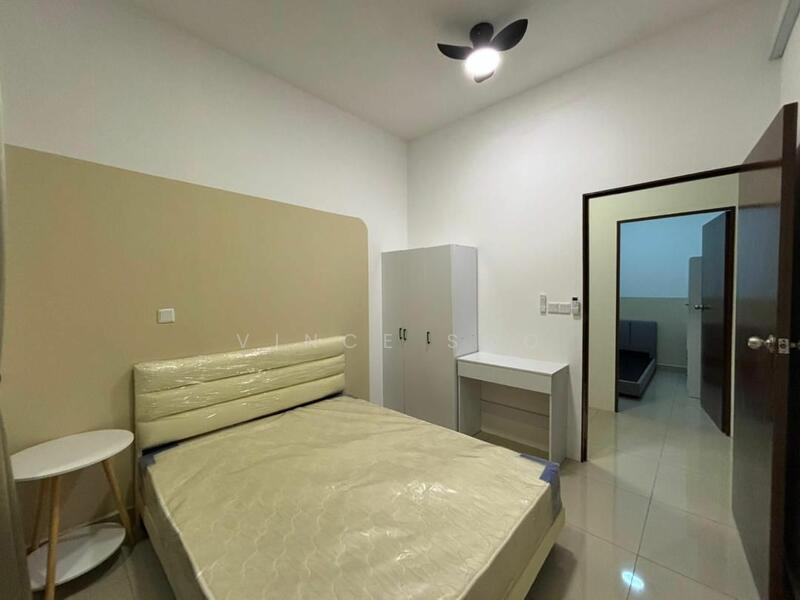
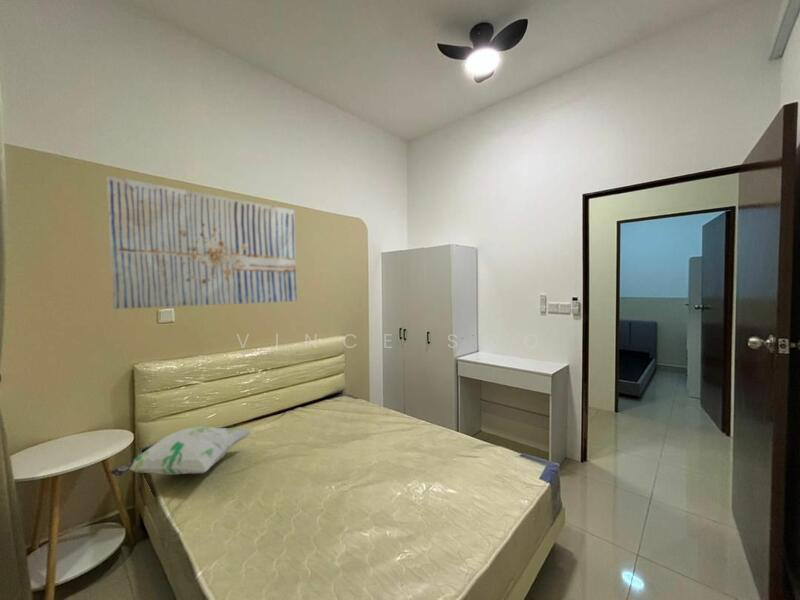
+ decorative pillow [109,425,253,477]
+ wall art [106,175,298,310]
